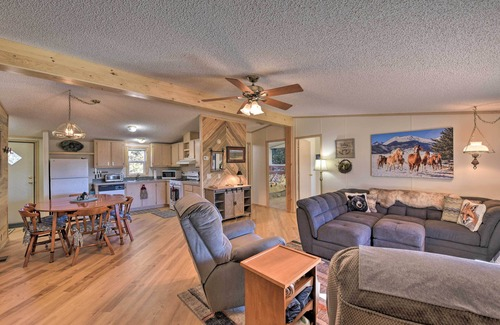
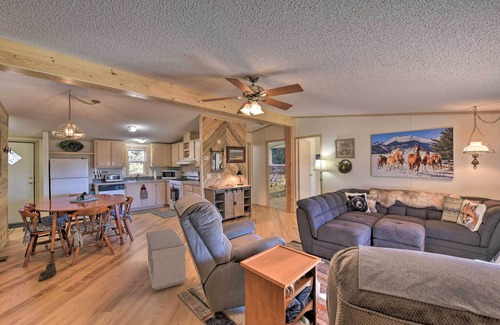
+ bench [145,228,187,292]
+ boots [37,262,57,282]
